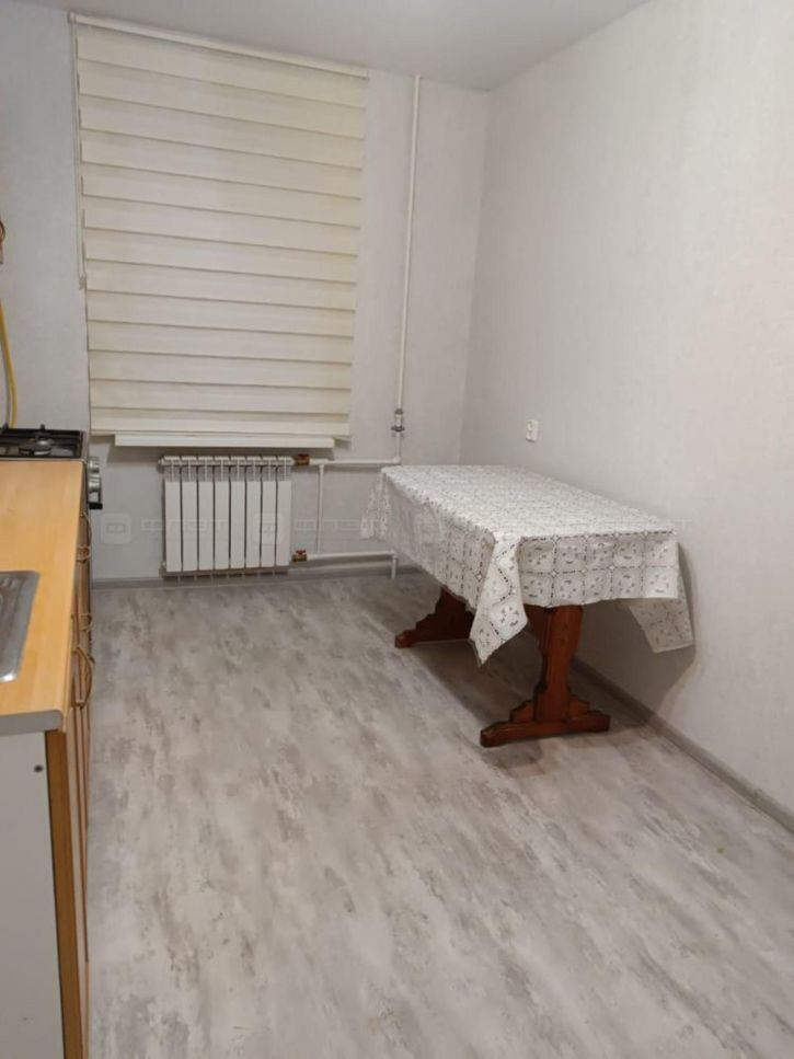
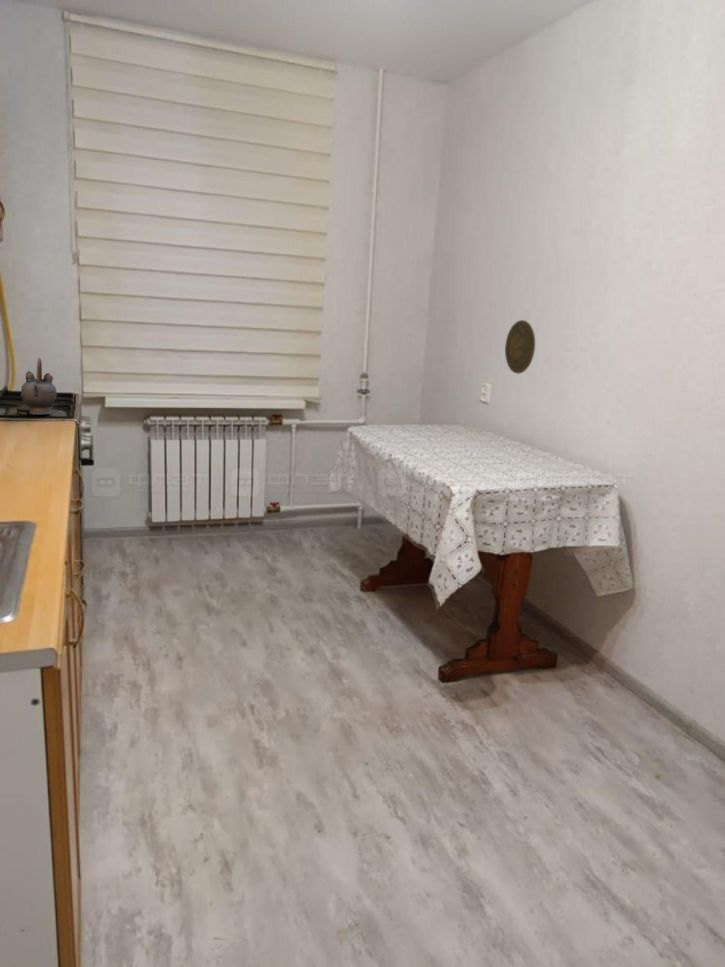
+ teapot [20,357,58,416]
+ decorative plate [504,319,536,375]
